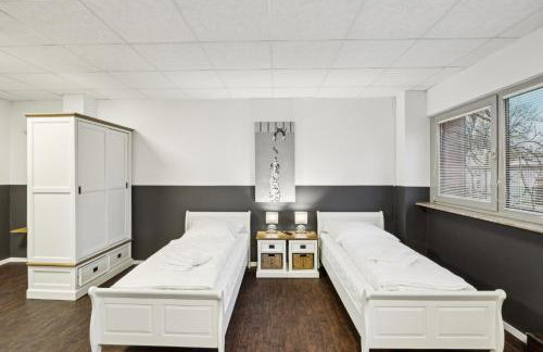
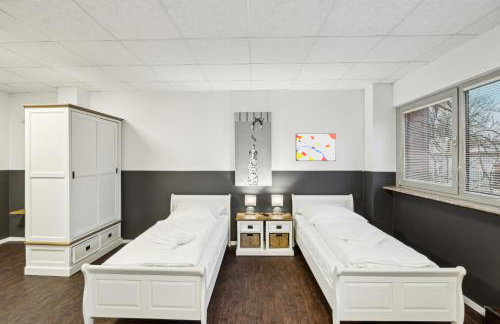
+ wall art [295,133,337,162]
